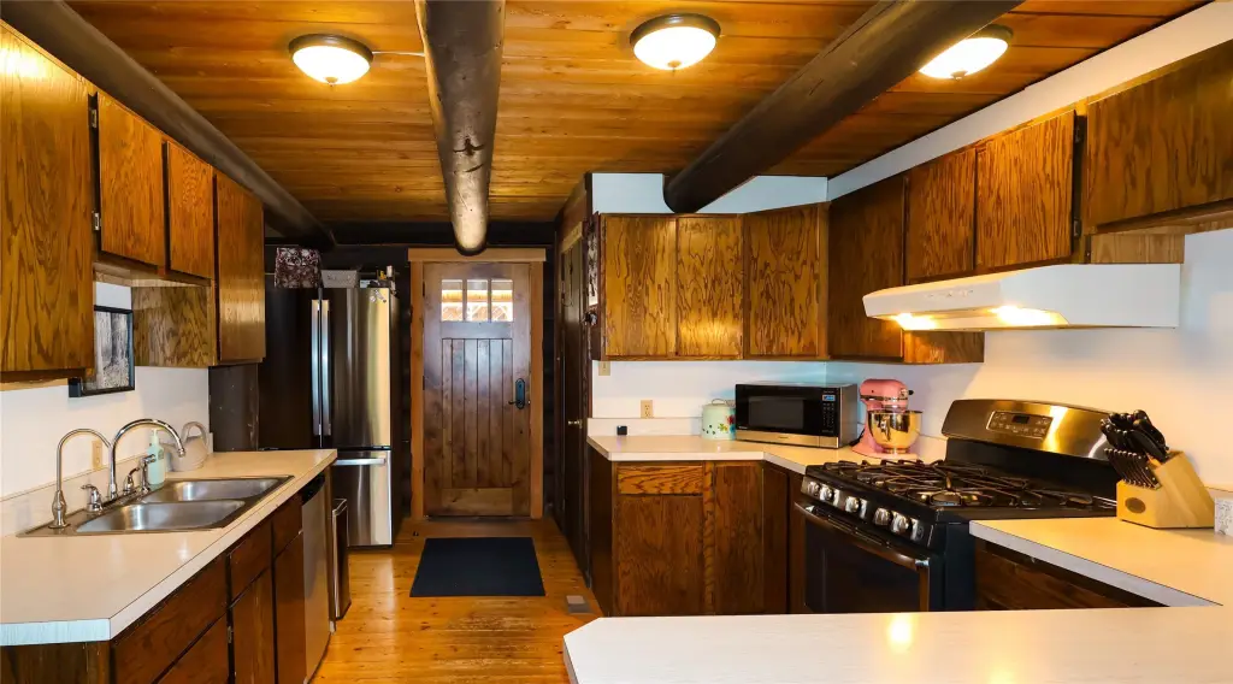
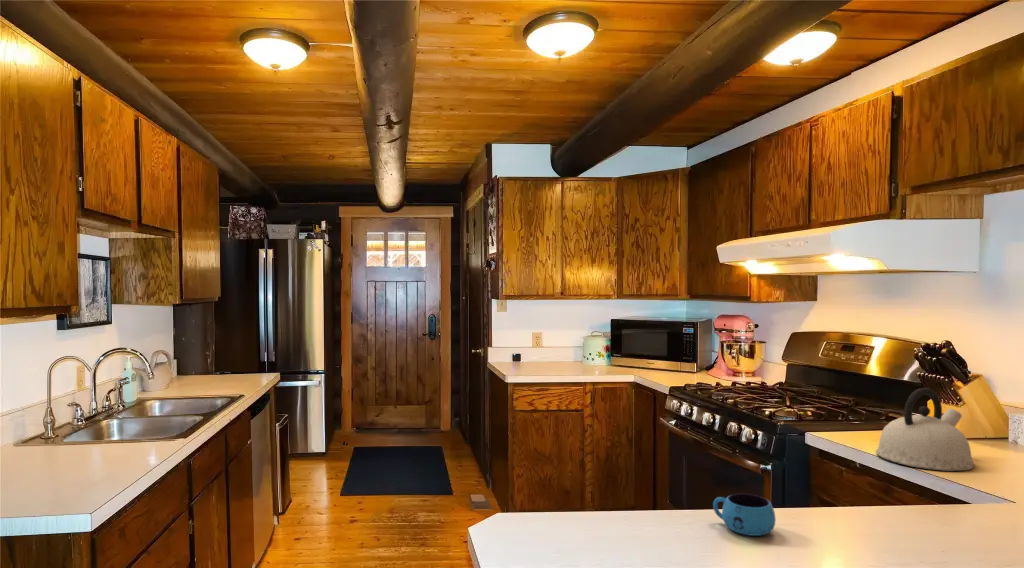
+ mug [712,493,777,537]
+ kettle [875,387,976,472]
